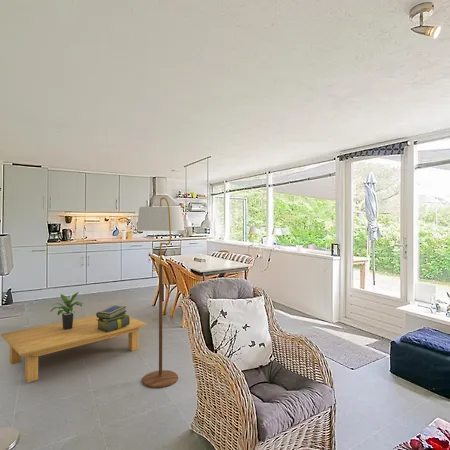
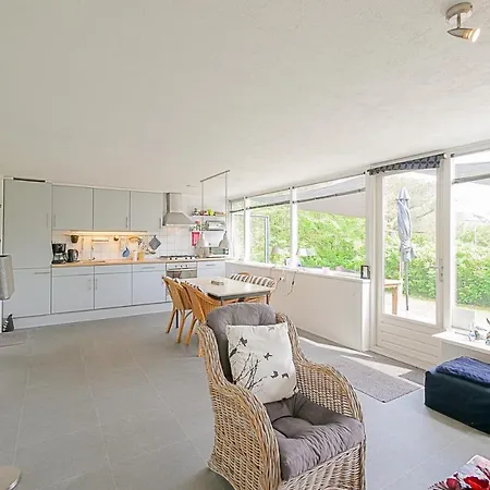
- stack of books [95,305,130,332]
- floor lamp [136,196,185,389]
- potted plant [49,291,84,330]
- coffee table [0,314,148,384]
